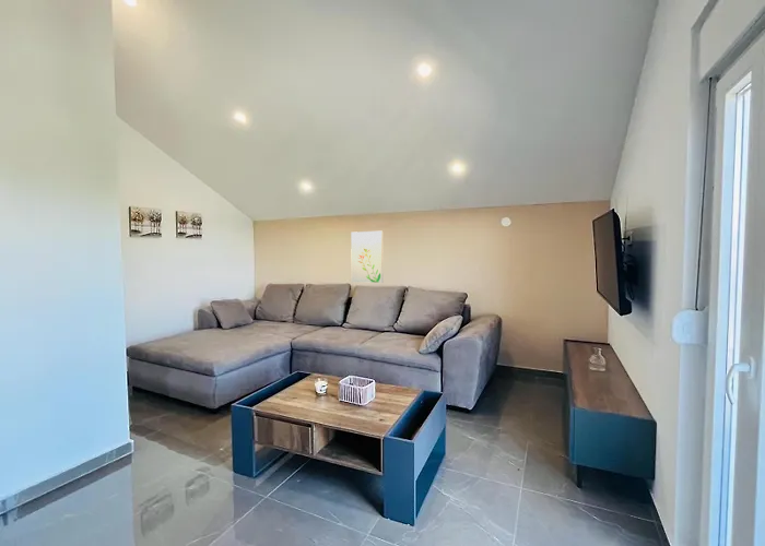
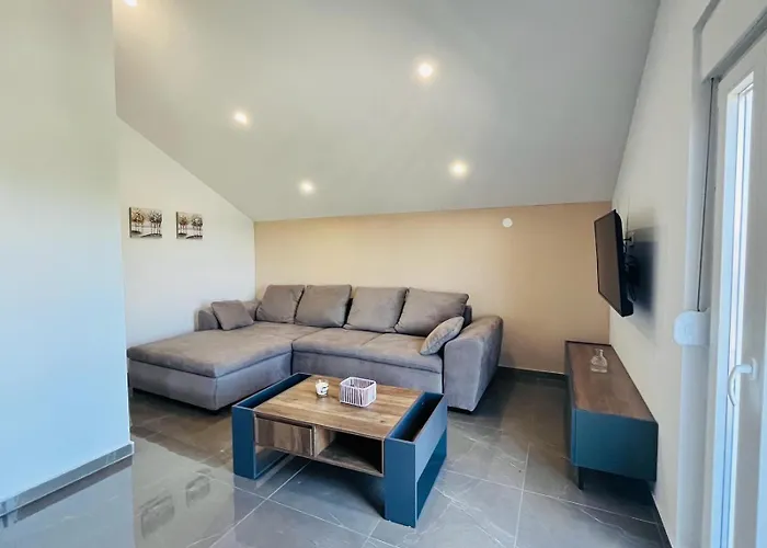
- wall art [350,230,385,284]
